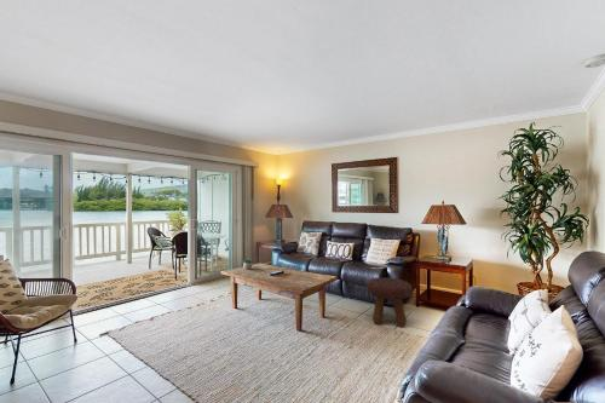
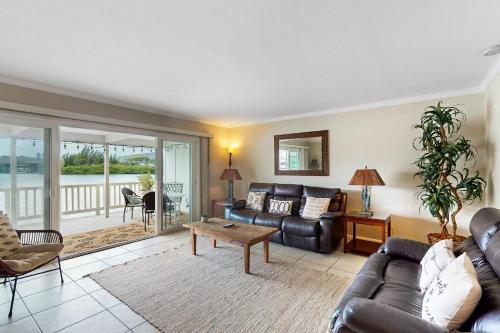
- footstool [365,277,413,328]
